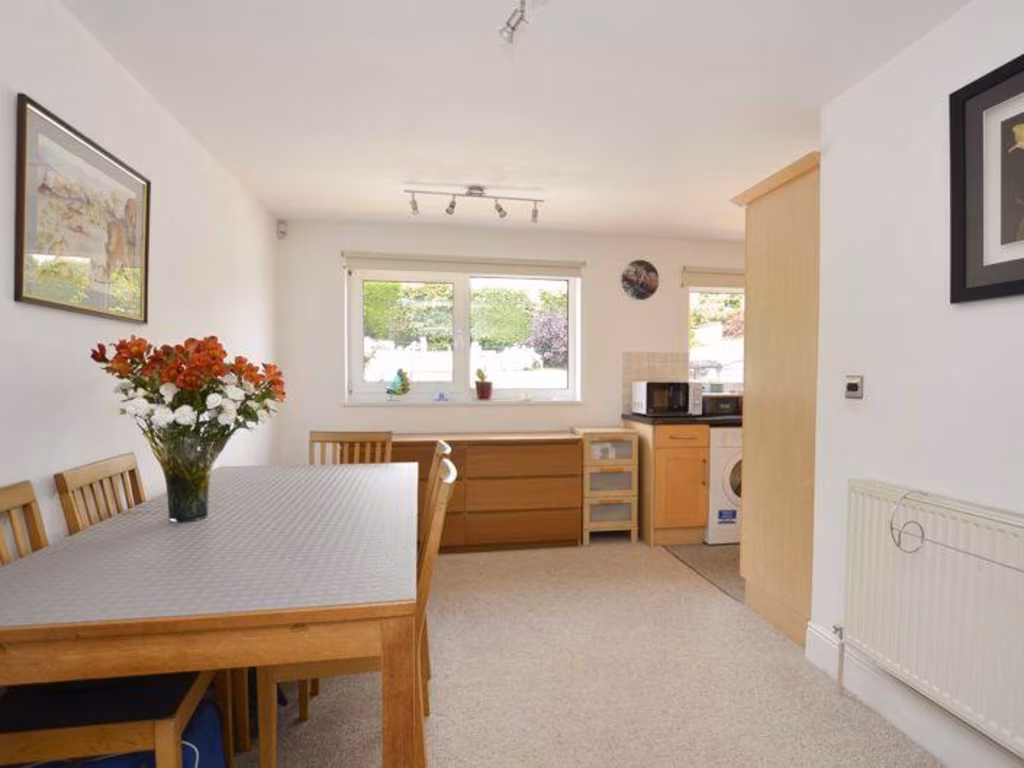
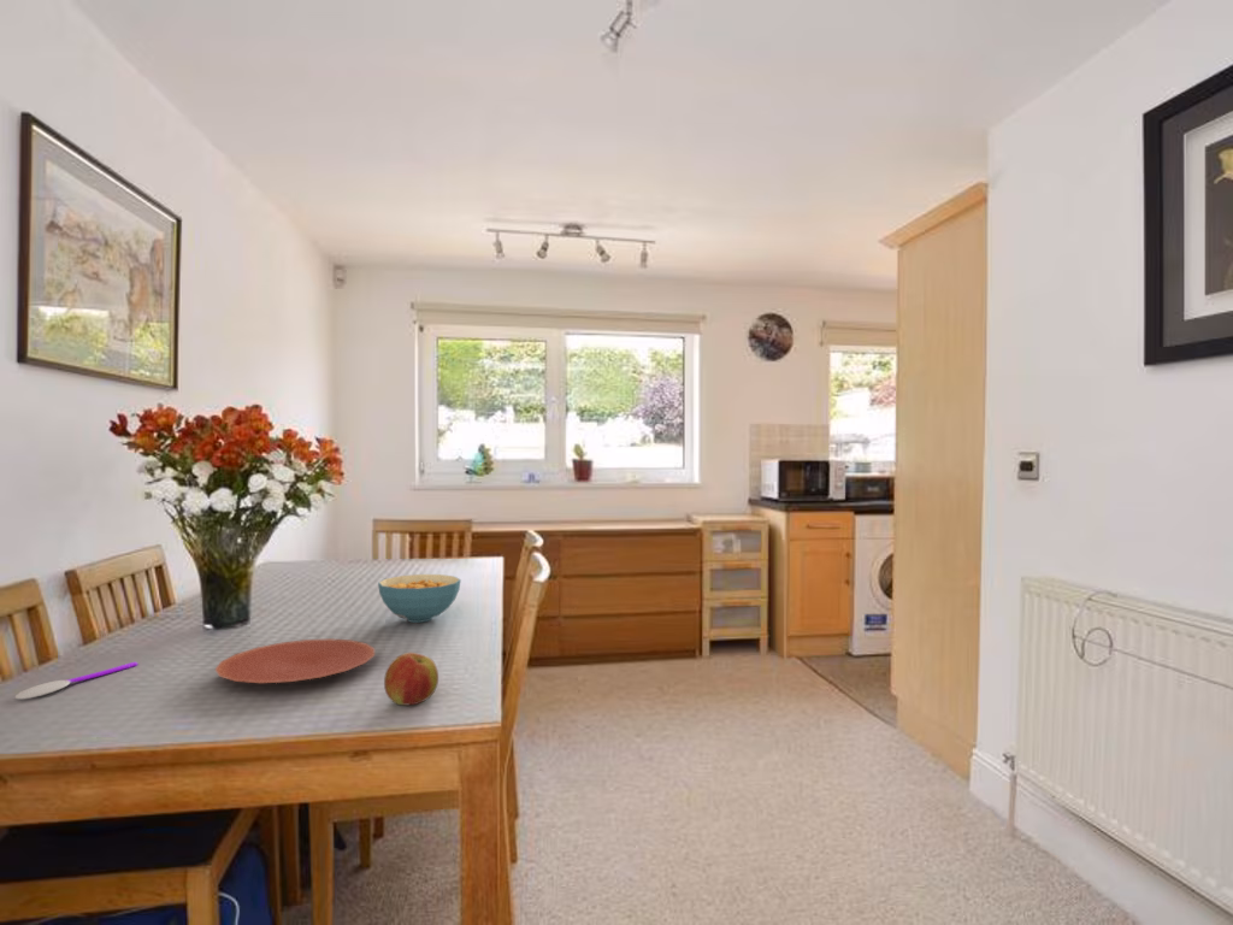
+ plate [214,637,376,684]
+ spoon [14,661,138,700]
+ apple [383,652,439,706]
+ cereal bowl [377,573,462,624]
